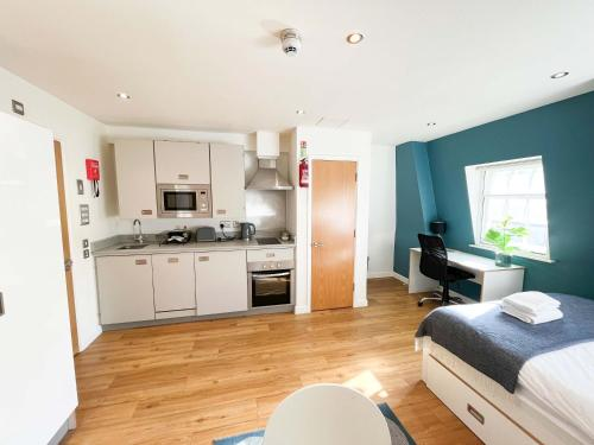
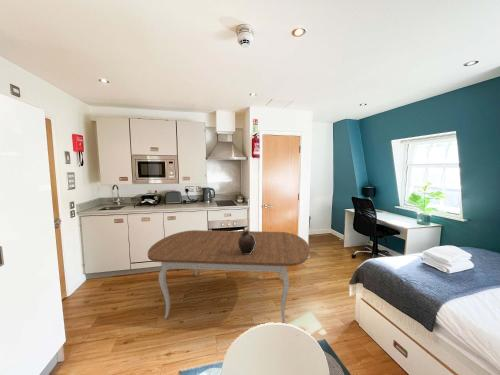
+ ceramic jug [238,229,256,254]
+ dining table [147,229,311,324]
